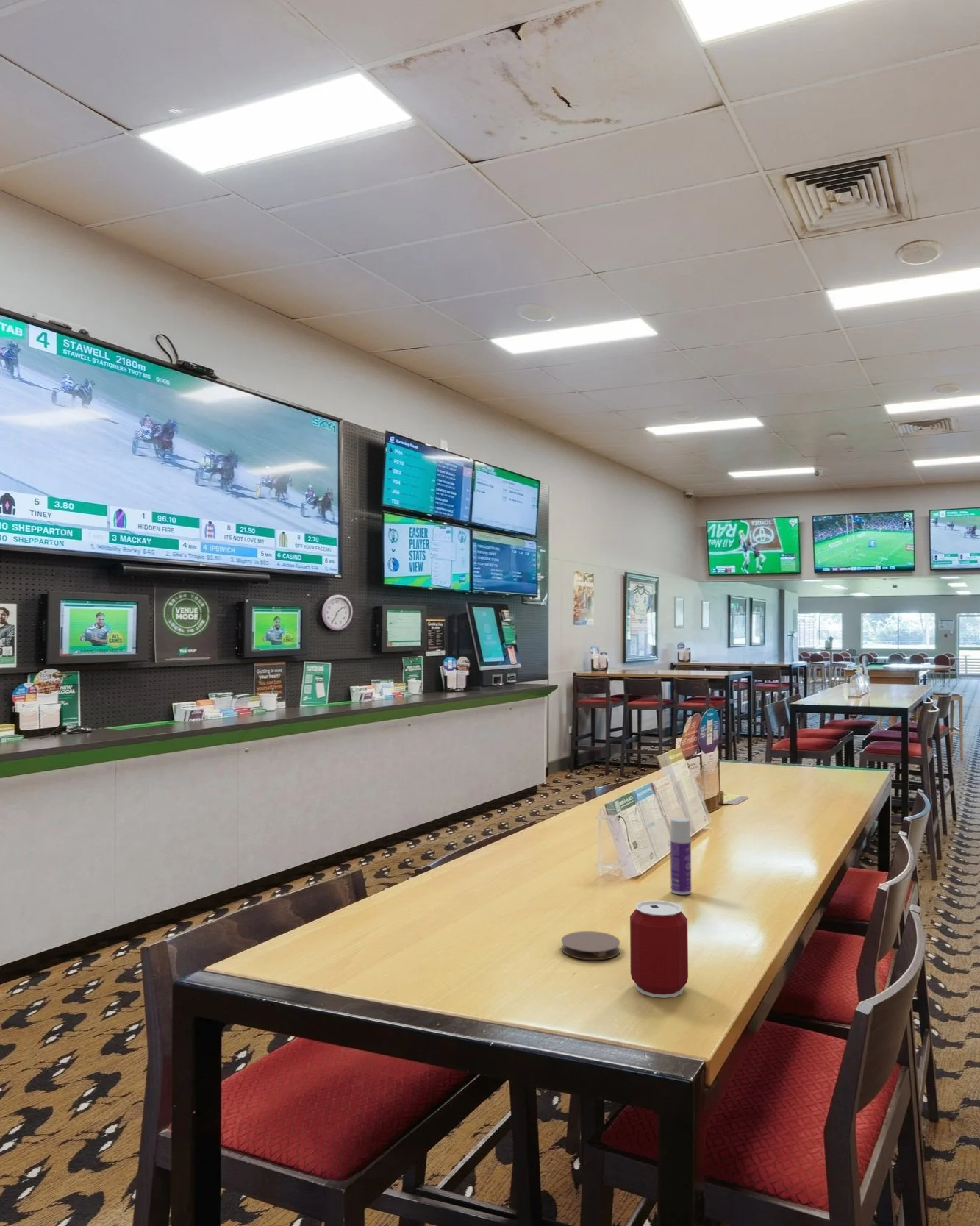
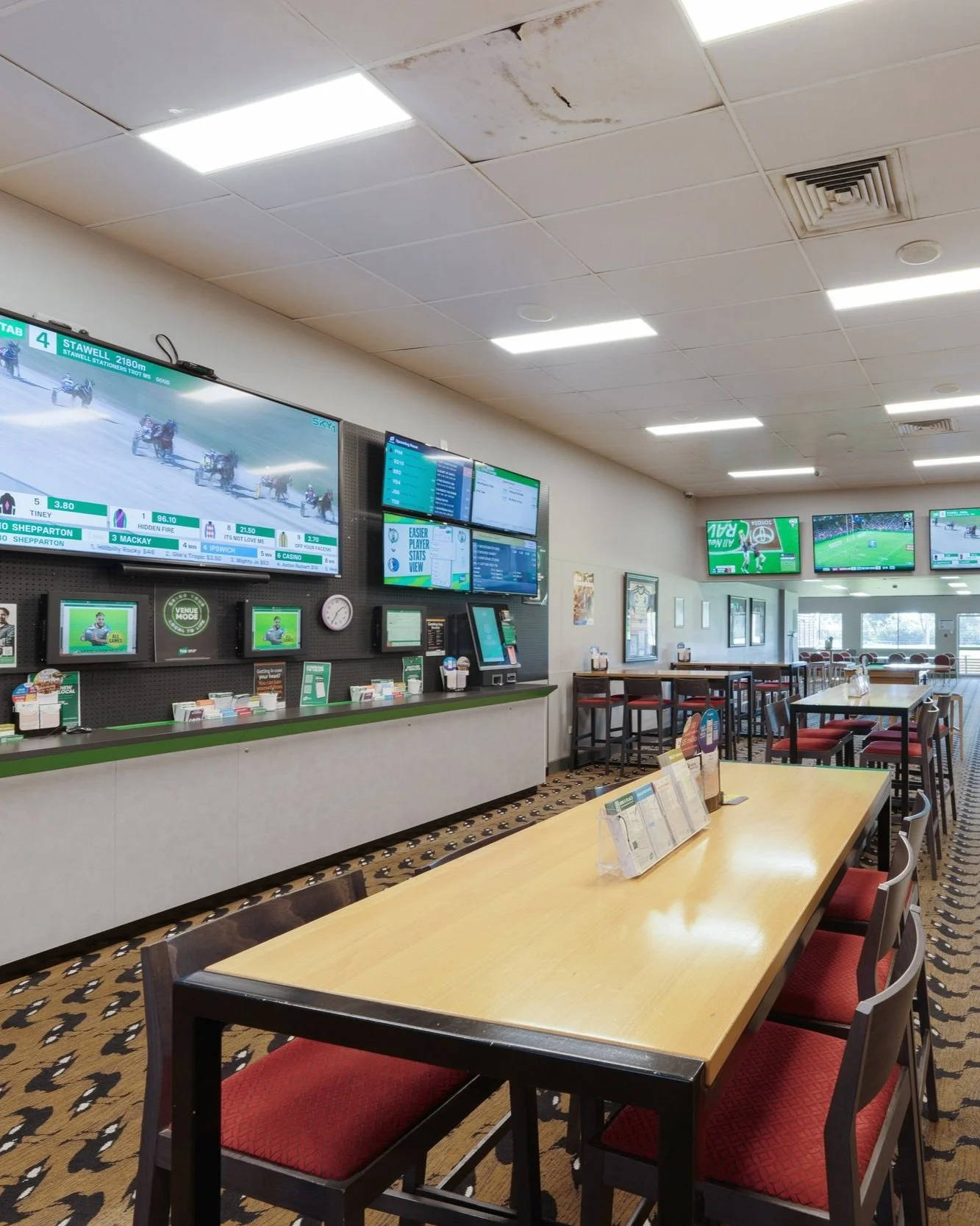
- coaster [560,930,621,961]
- can [629,899,689,999]
- bottle [670,816,692,895]
